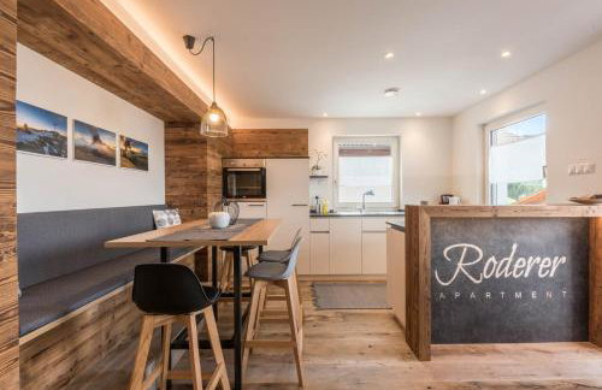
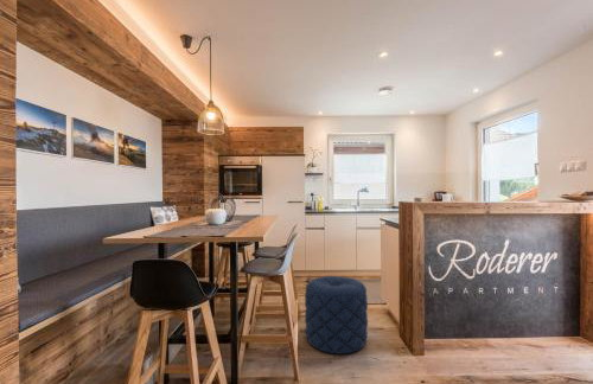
+ pouf [304,275,369,356]
